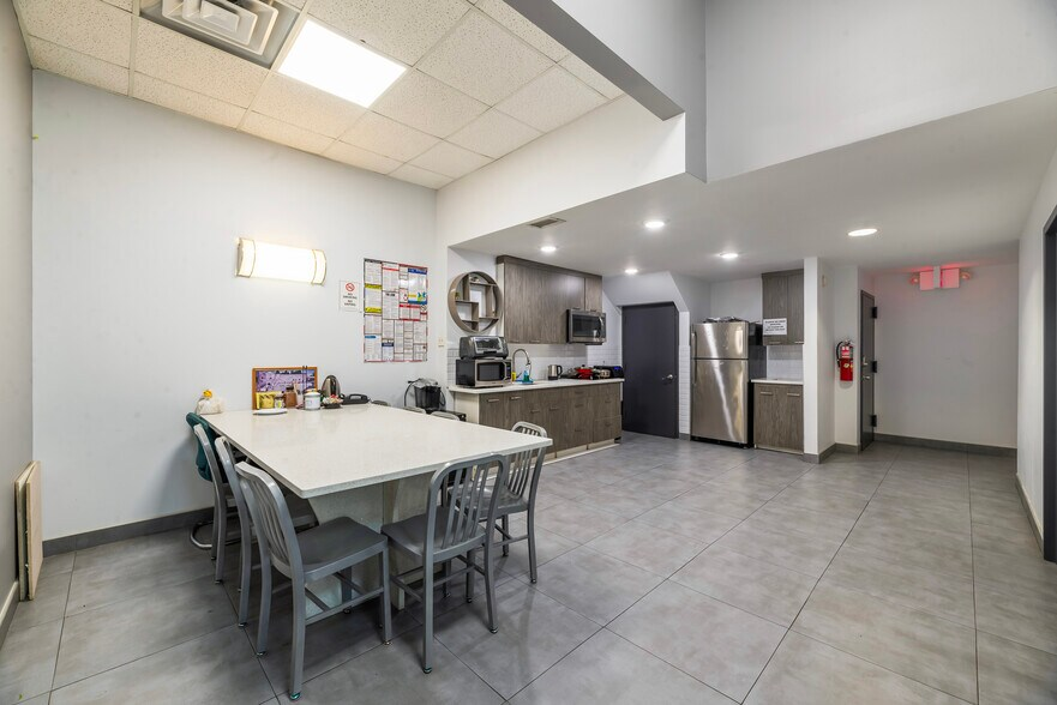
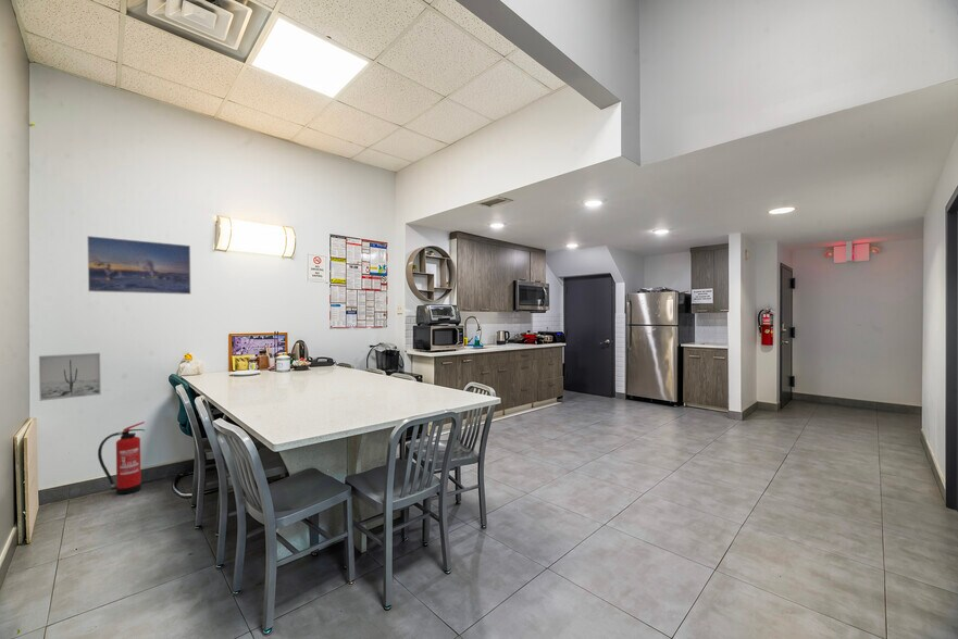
+ fire extinguisher [97,421,146,496]
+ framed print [86,235,192,296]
+ wall art [38,352,102,402]
